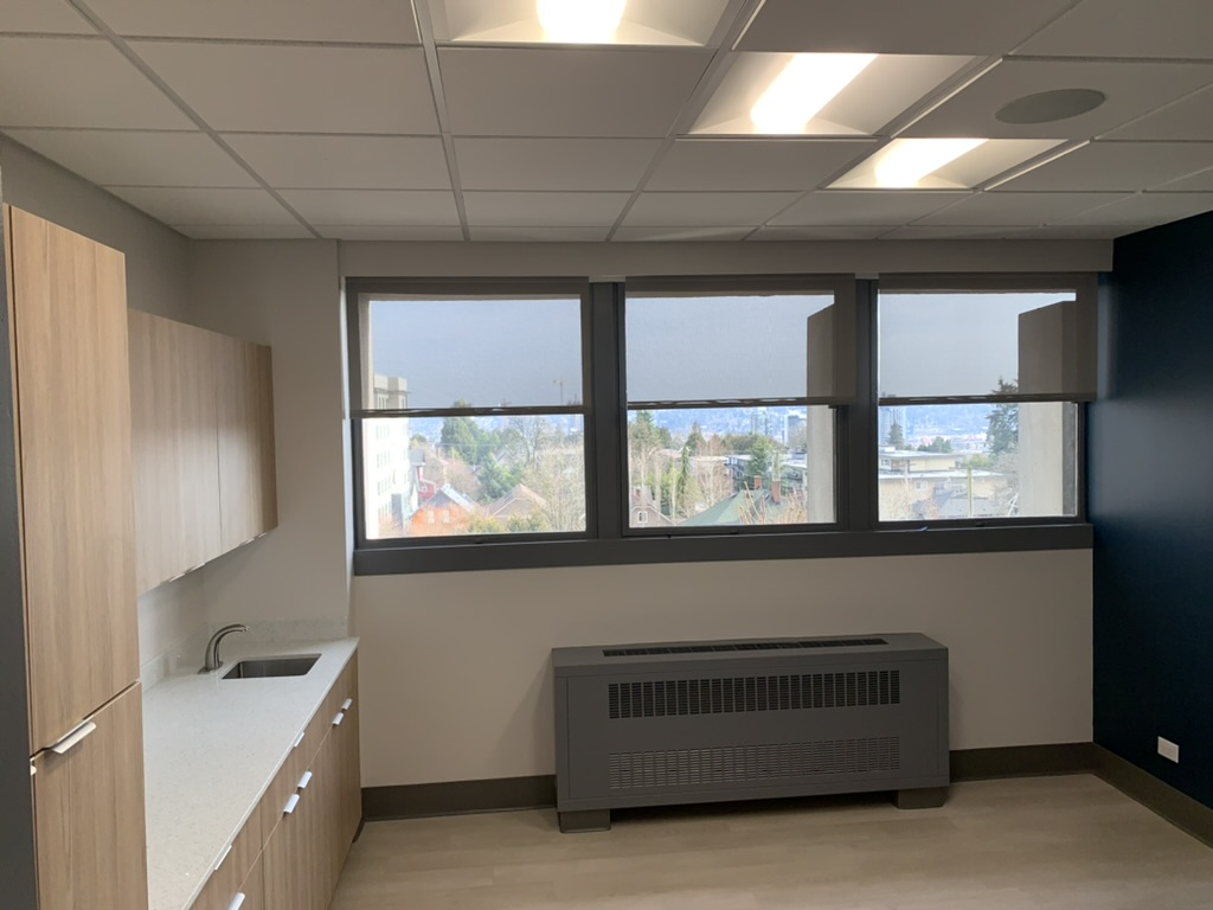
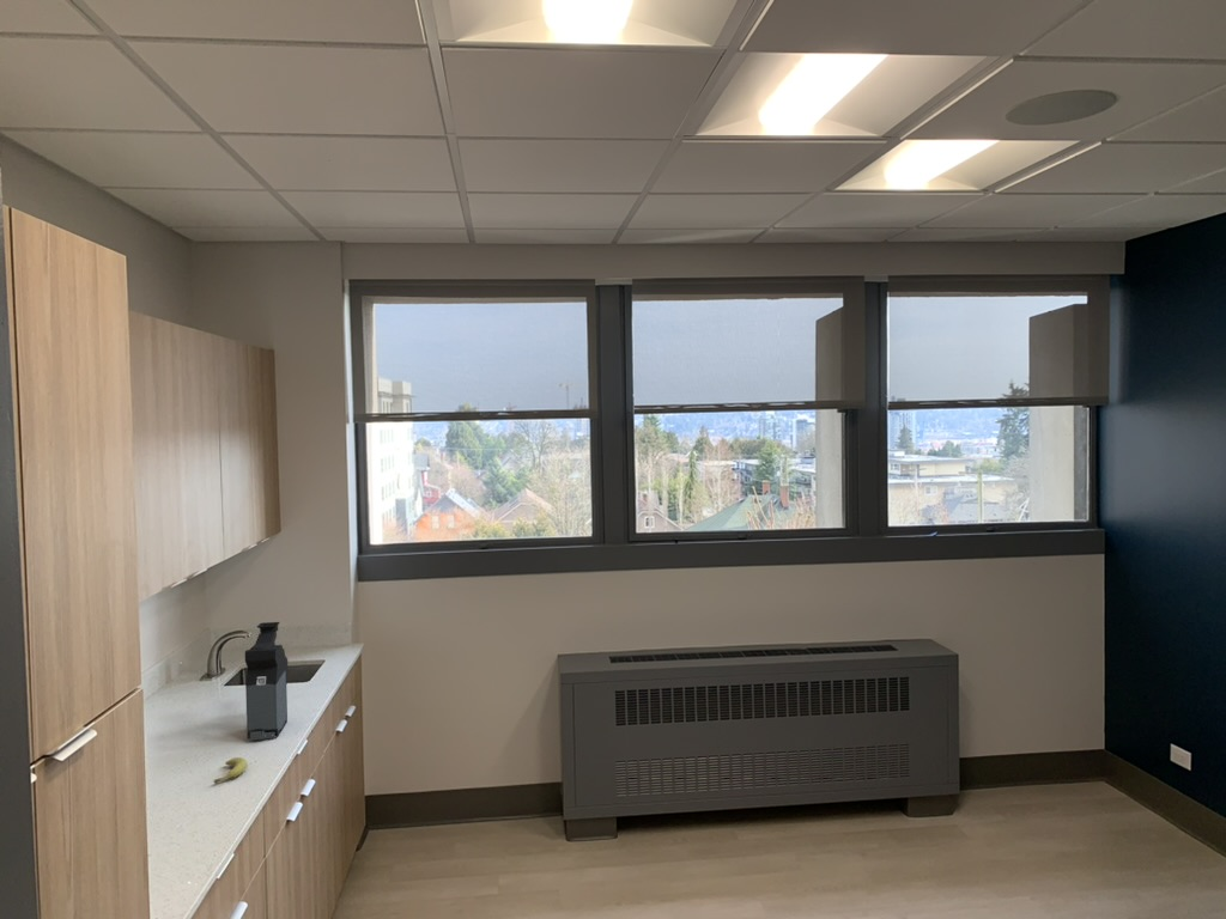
+ fruit [213,756,249,785]
+ coffee maker [244,621,290,742]
